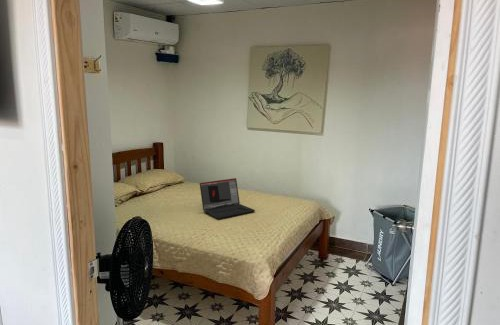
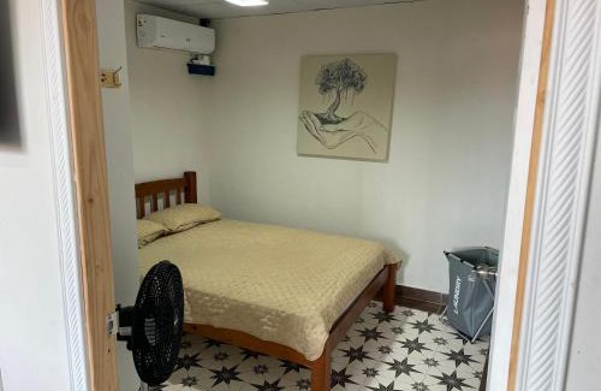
- laptop [199,177,256,220]
